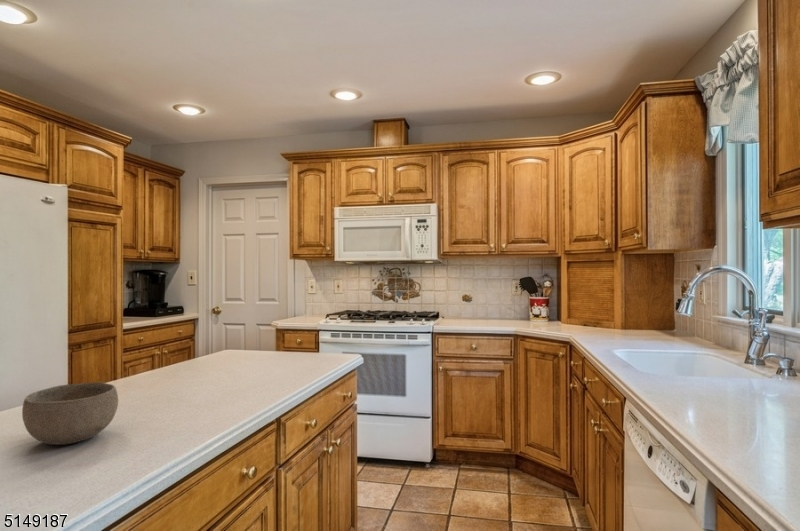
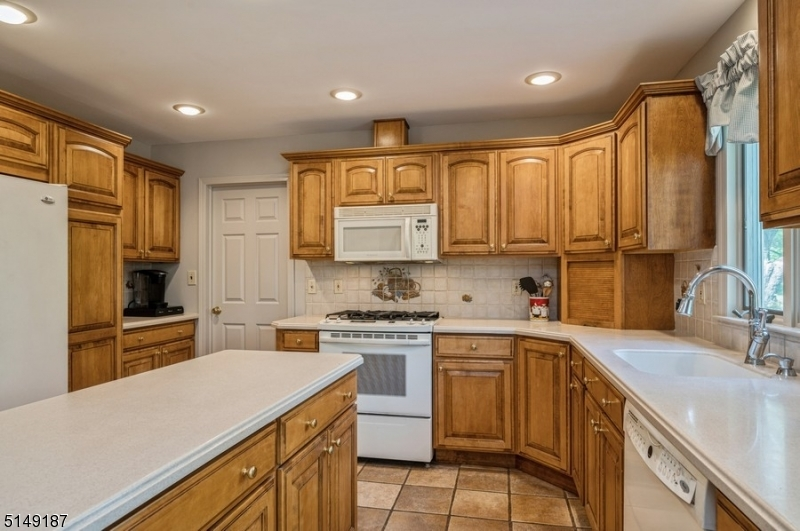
- bowl [21,382,119,446]
